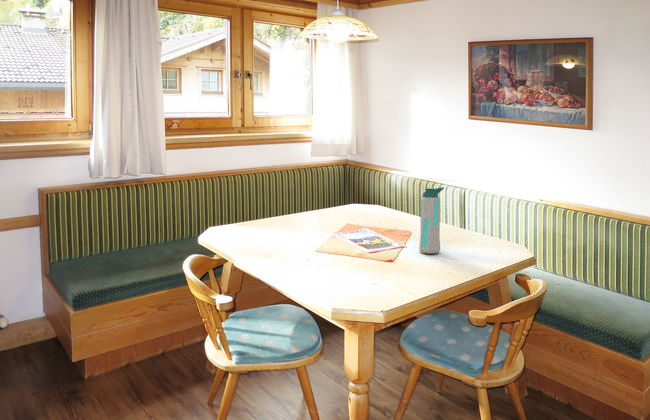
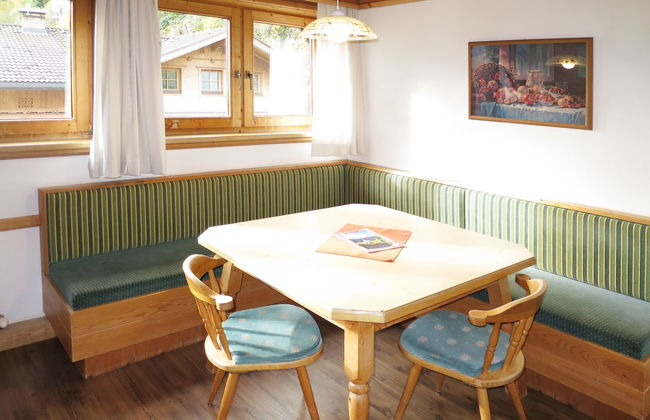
- water bottle [418,186,445,255]
